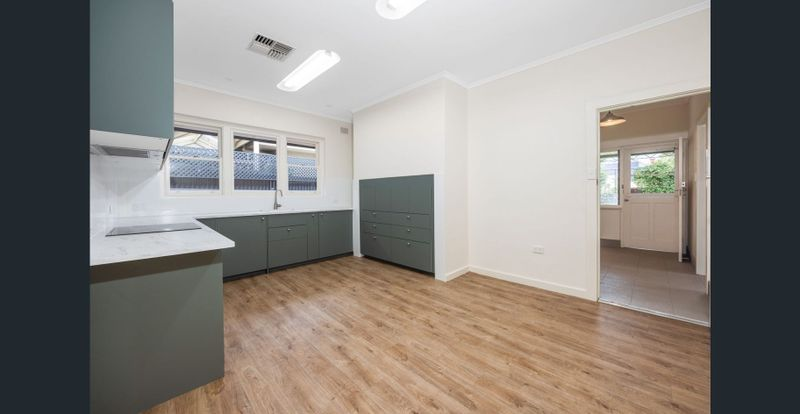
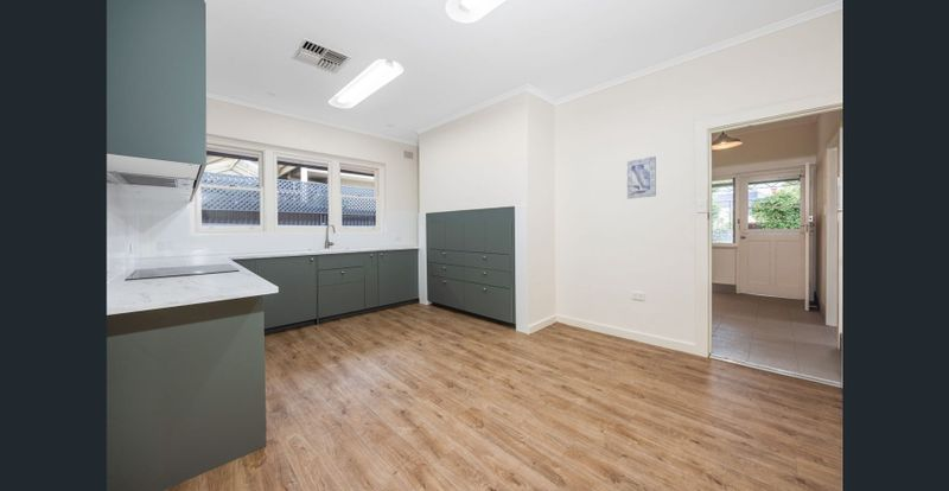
+ wall art [626,155,657,200]
